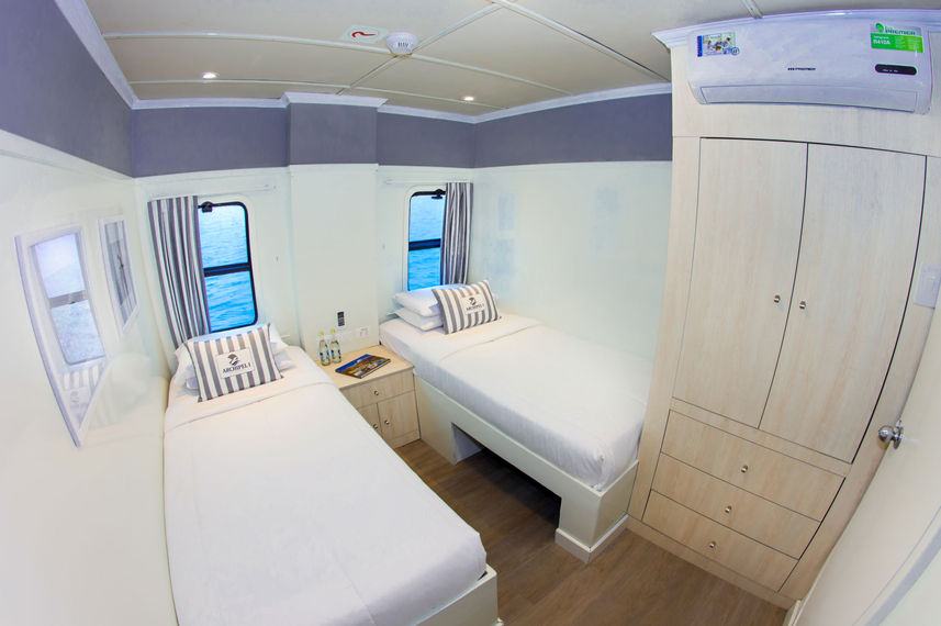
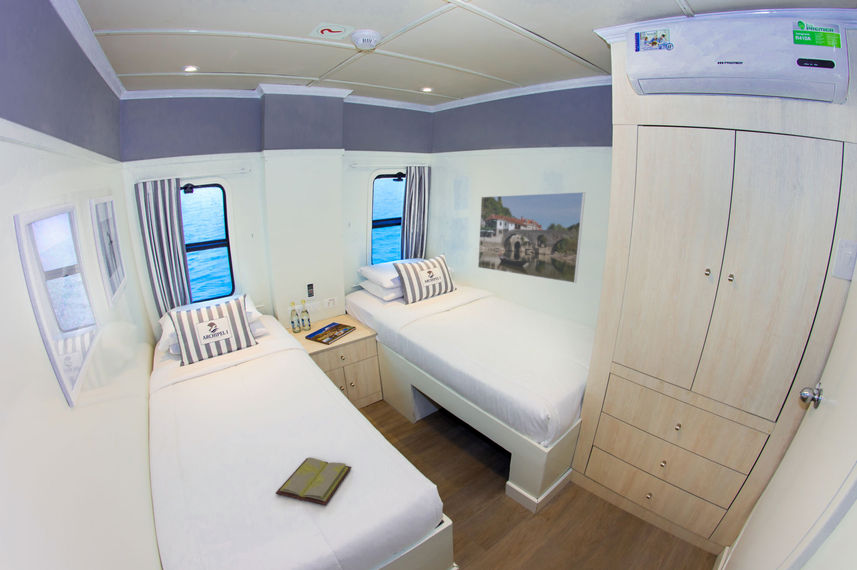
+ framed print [477,191,586,284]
+ diary [275,456,352,506]
